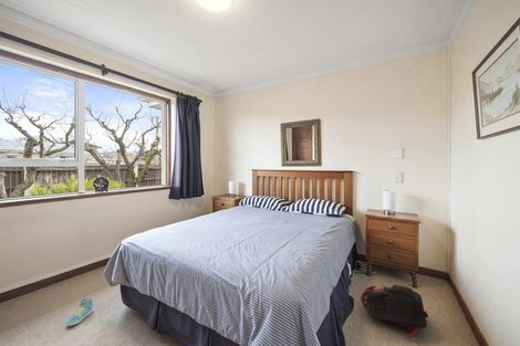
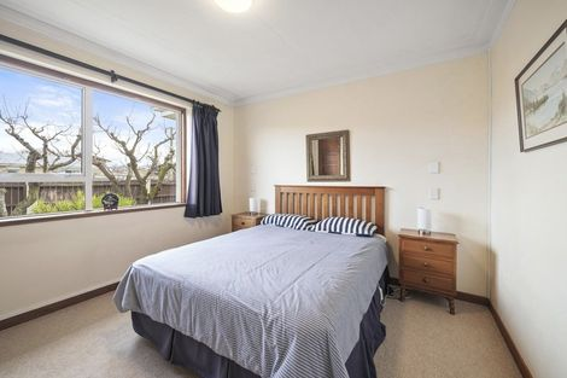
- backpack [360,284,429,340]
- sneaker [65,297,95,327]
